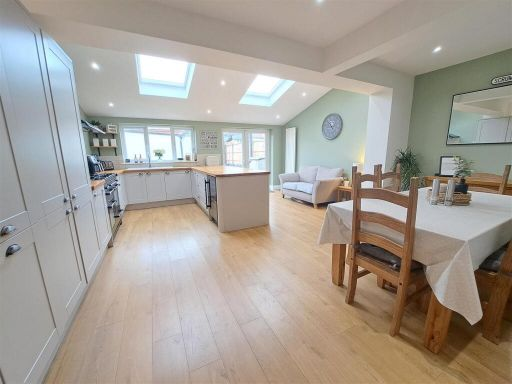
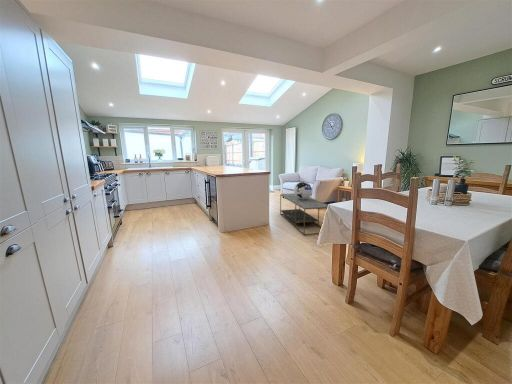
+ coffee table [279,192,329,236]
+ decorative globe [293,181,313,200]
